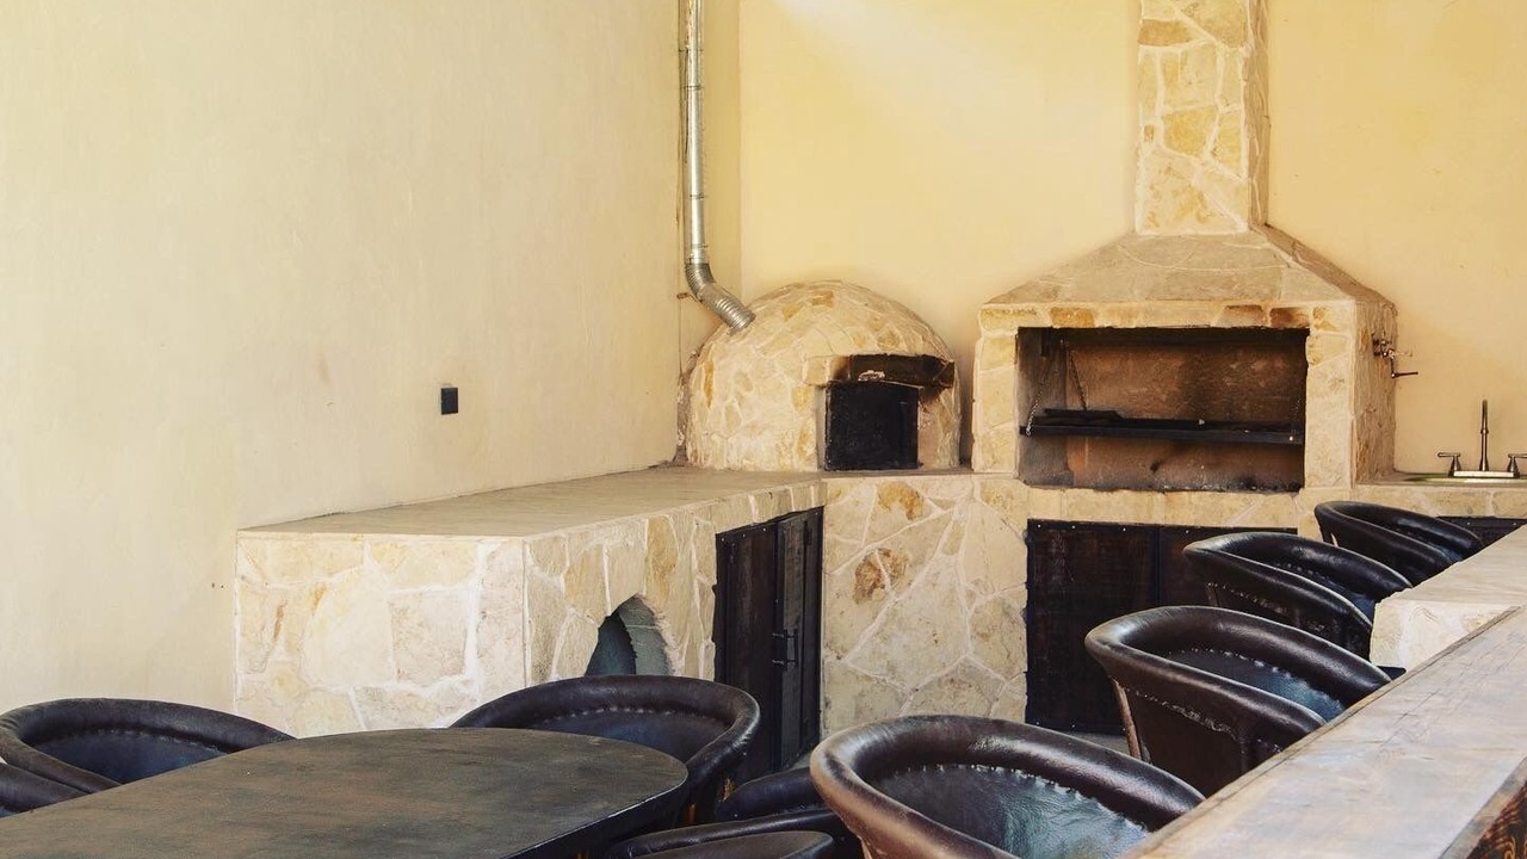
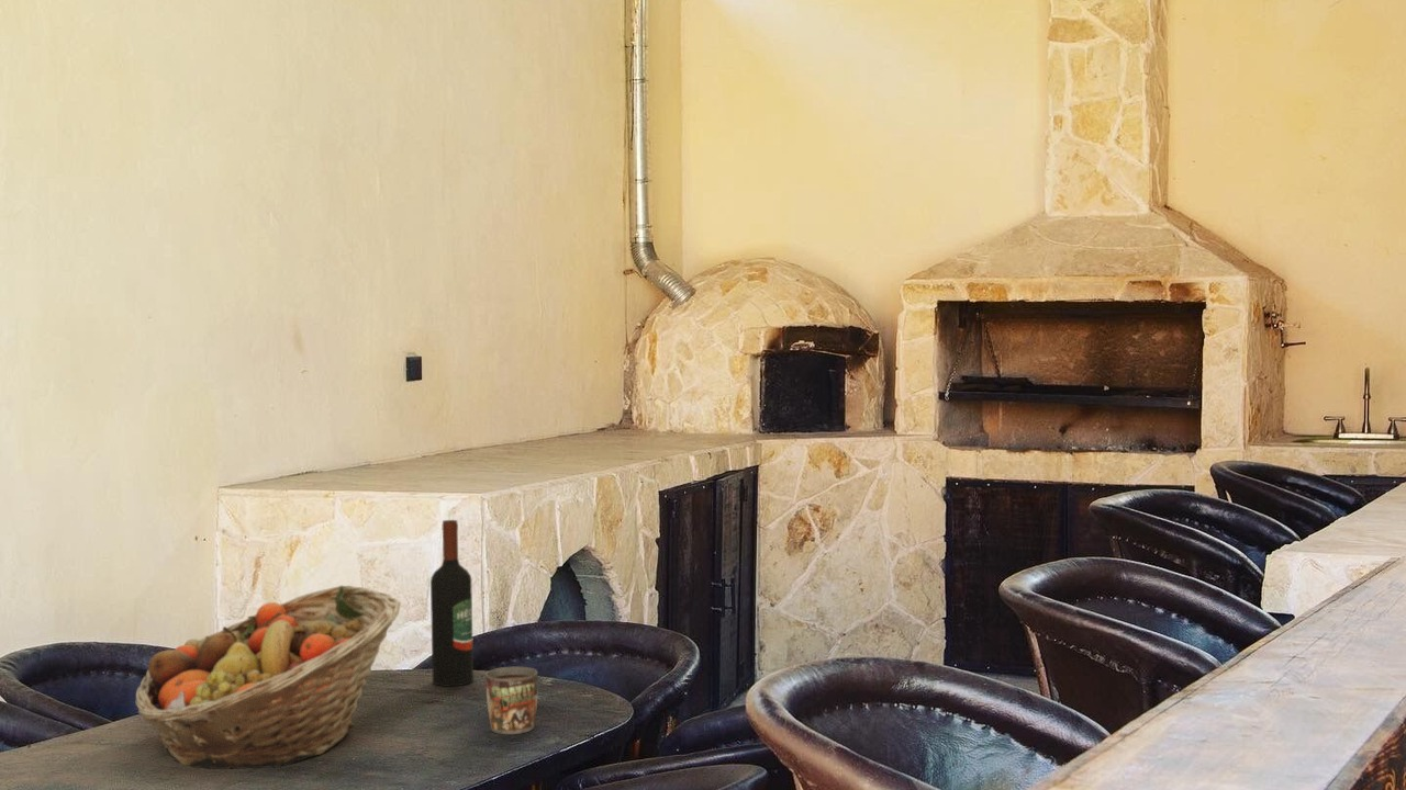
+ fruit basket [134,585,402,770]
+ wine bottle [429,519,475,687]
+ mug [484,666,538,735]
